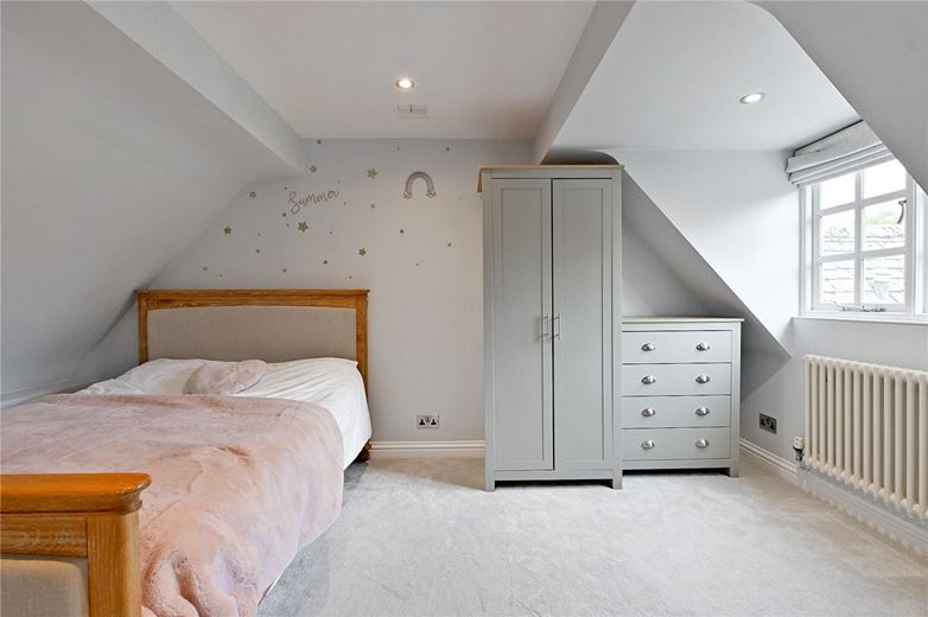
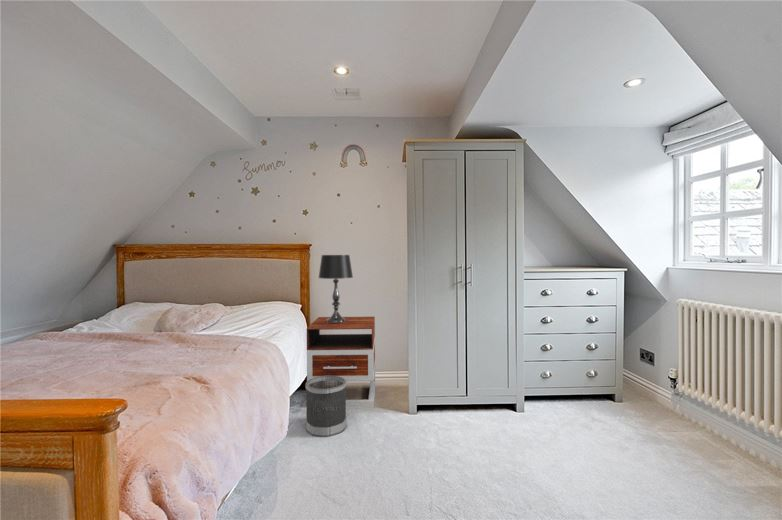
+ table lamp [317,254,354,323]
+ nightstand [306,316,376,408]
+ wastebasket [305,376,348,438]
